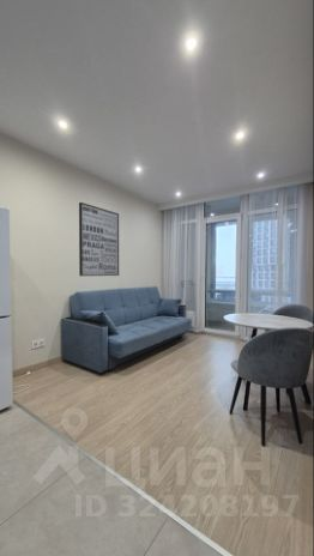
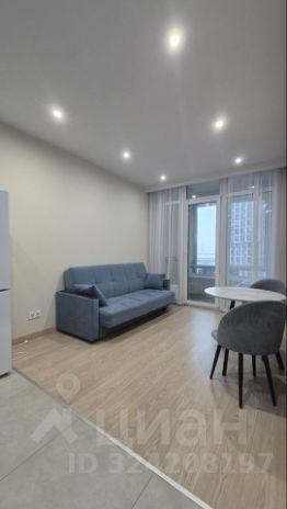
- wall art [78,201,120,277]
